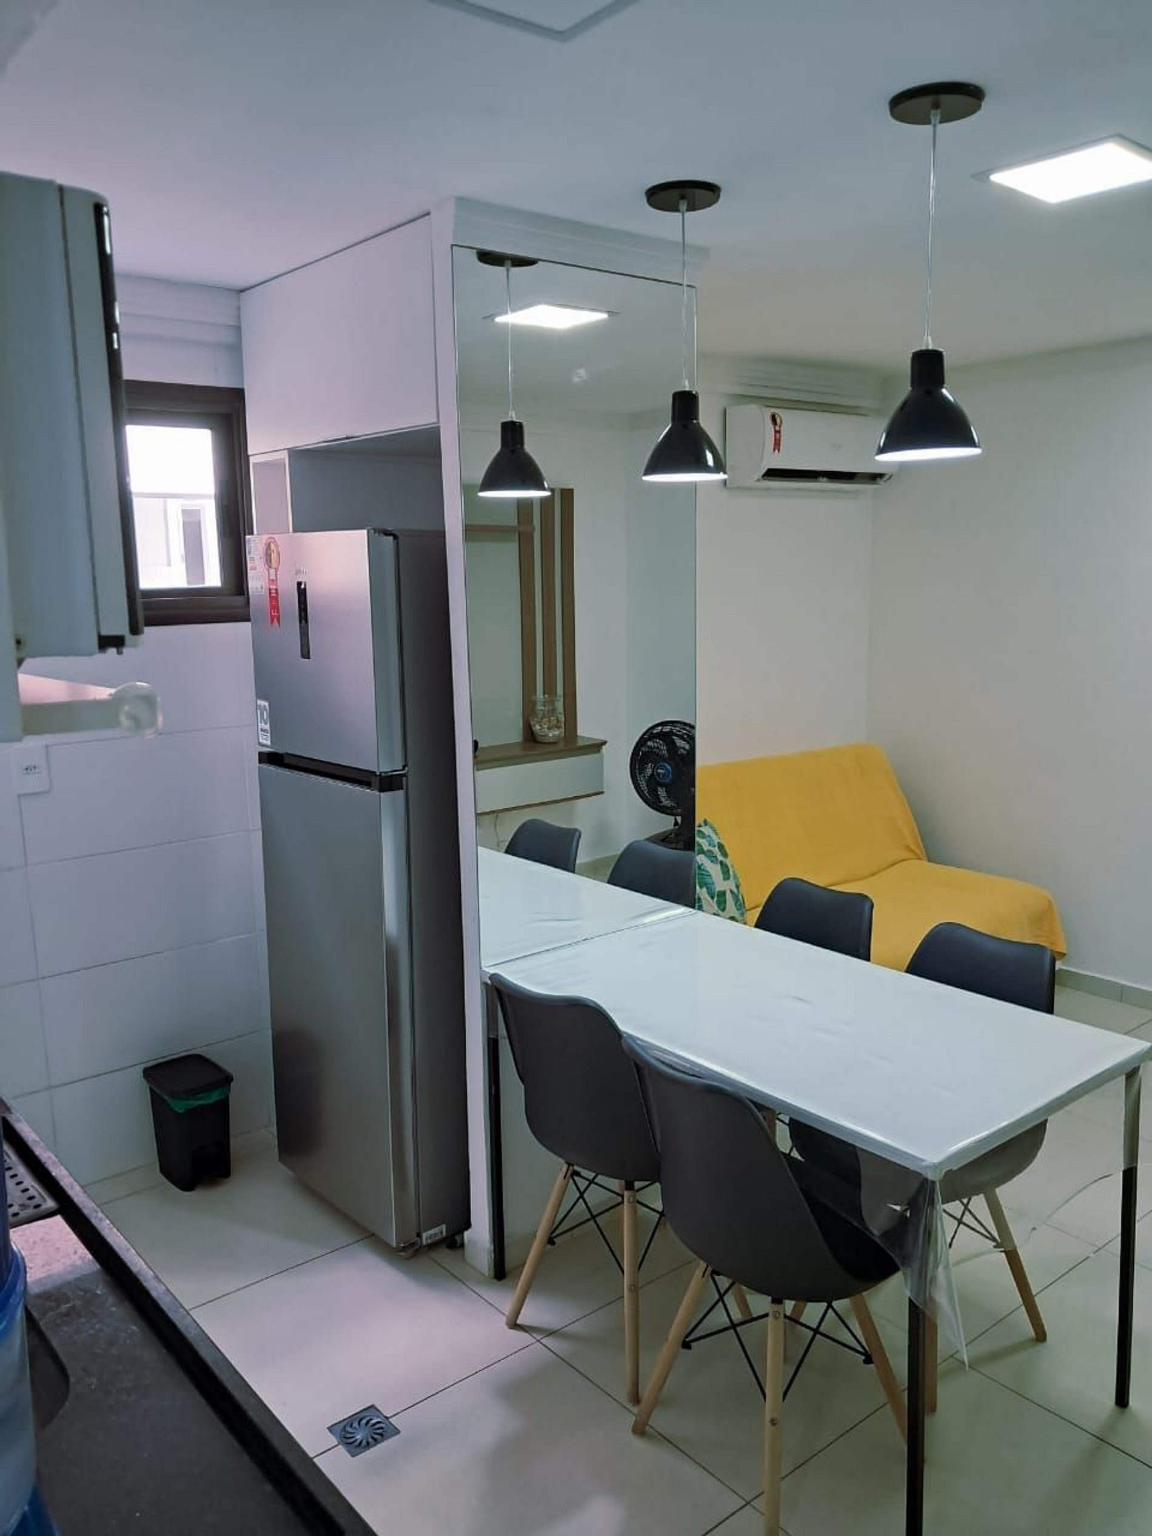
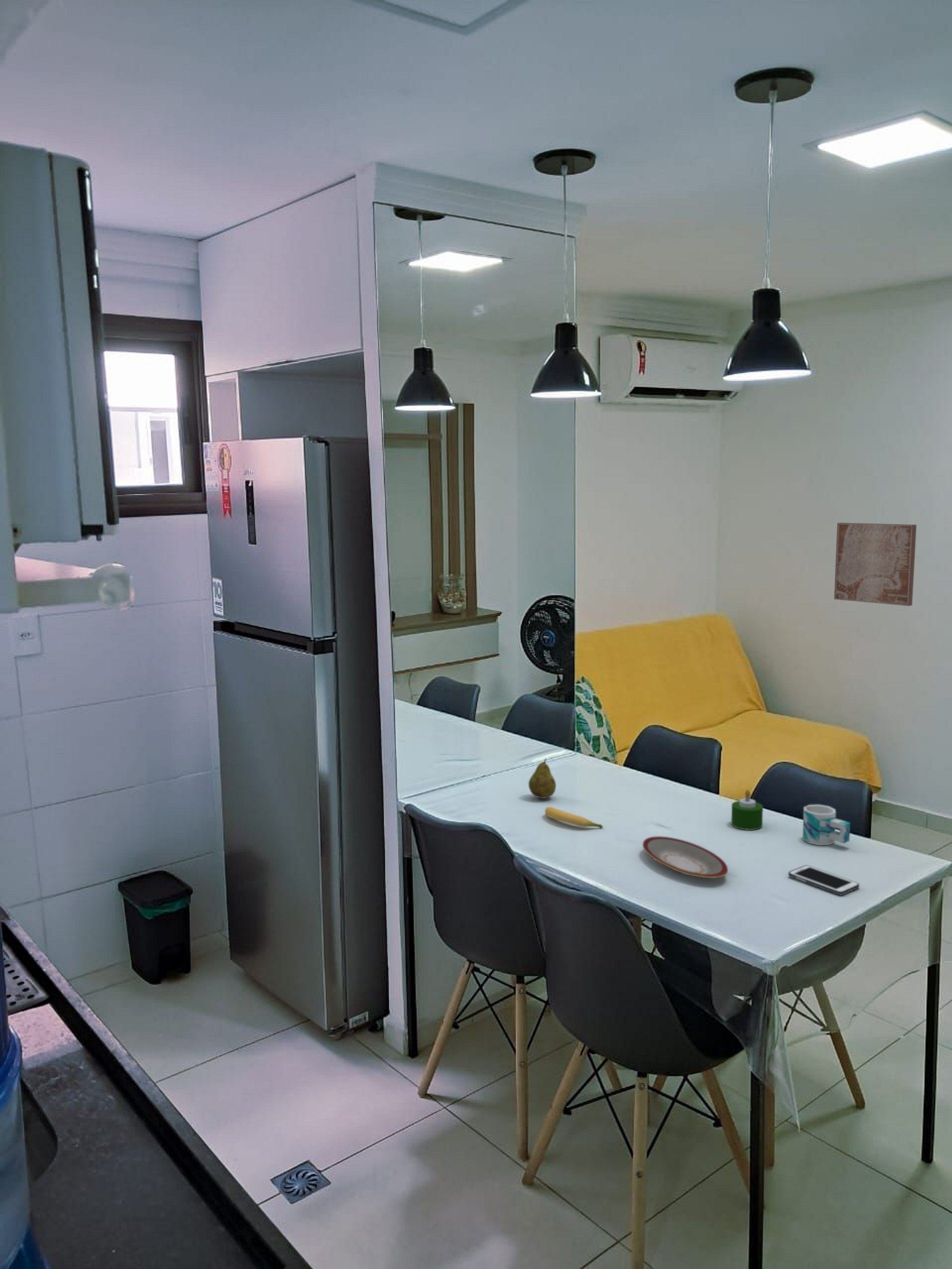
+ cell phone [788,865,860,896]
+ banana [545,806,604,829]
+ plate [642,836,729,879]
+ mug [802,804,851,846]
+ fruit [528,758,557,799]
+ candle [731,789,764,831]
+ wall art [834,522,917,607]
